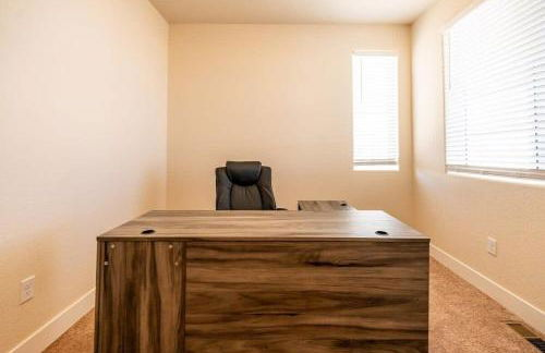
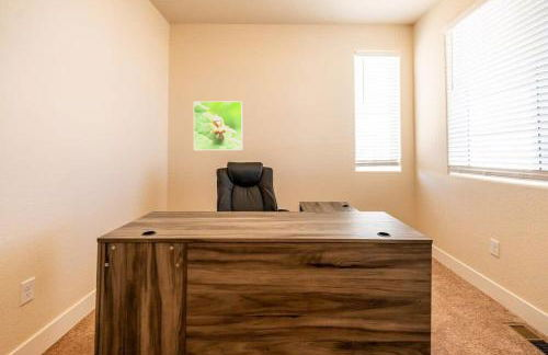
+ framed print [193,100,243,151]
